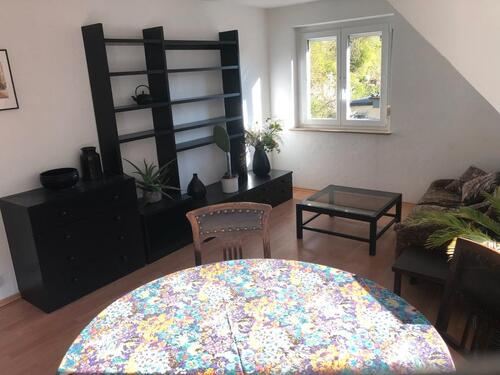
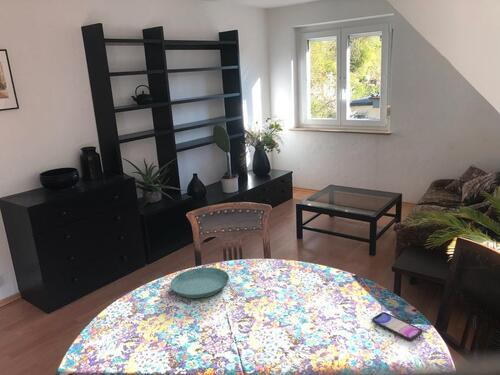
+ saucer [169,267,230,299]
+ smartphone [371,311,424,341]
